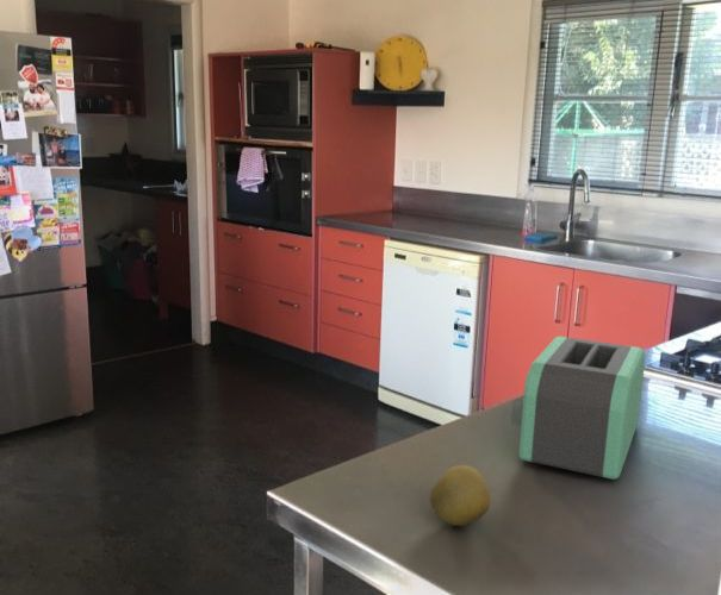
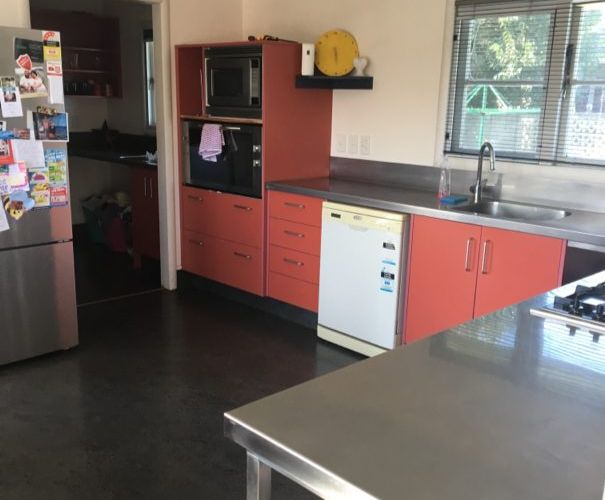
- fruit [429,464,491,527]
- toaster [518,336,646,481]
